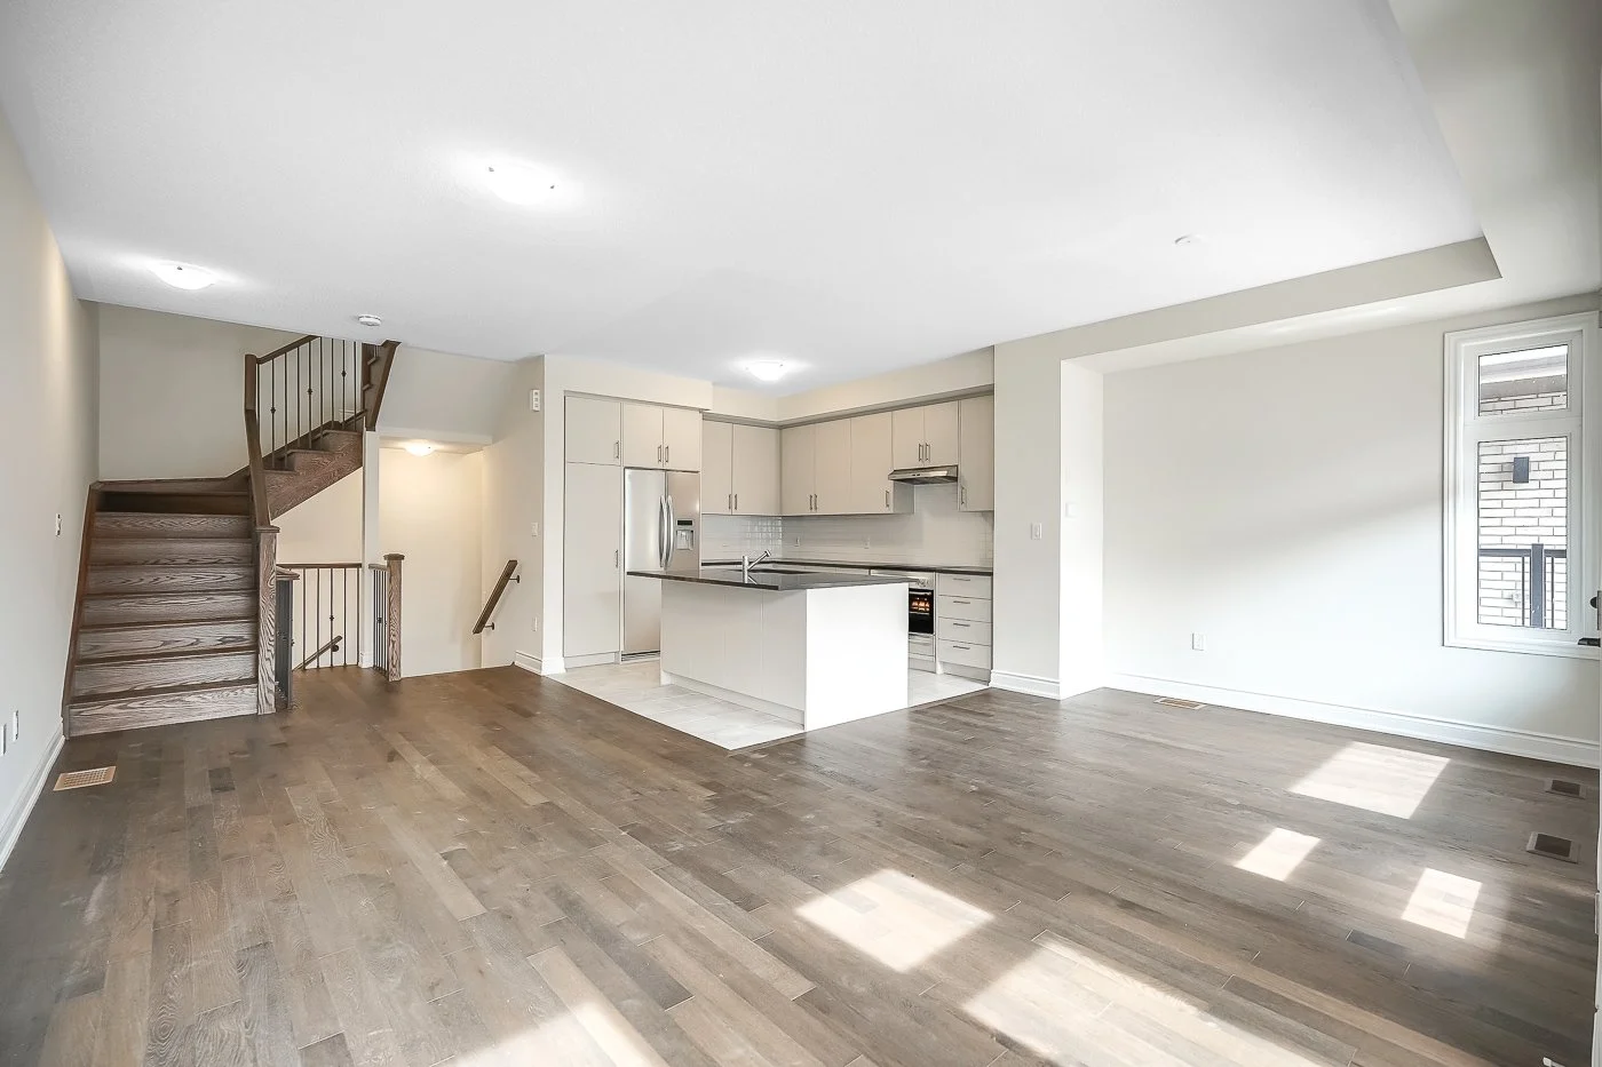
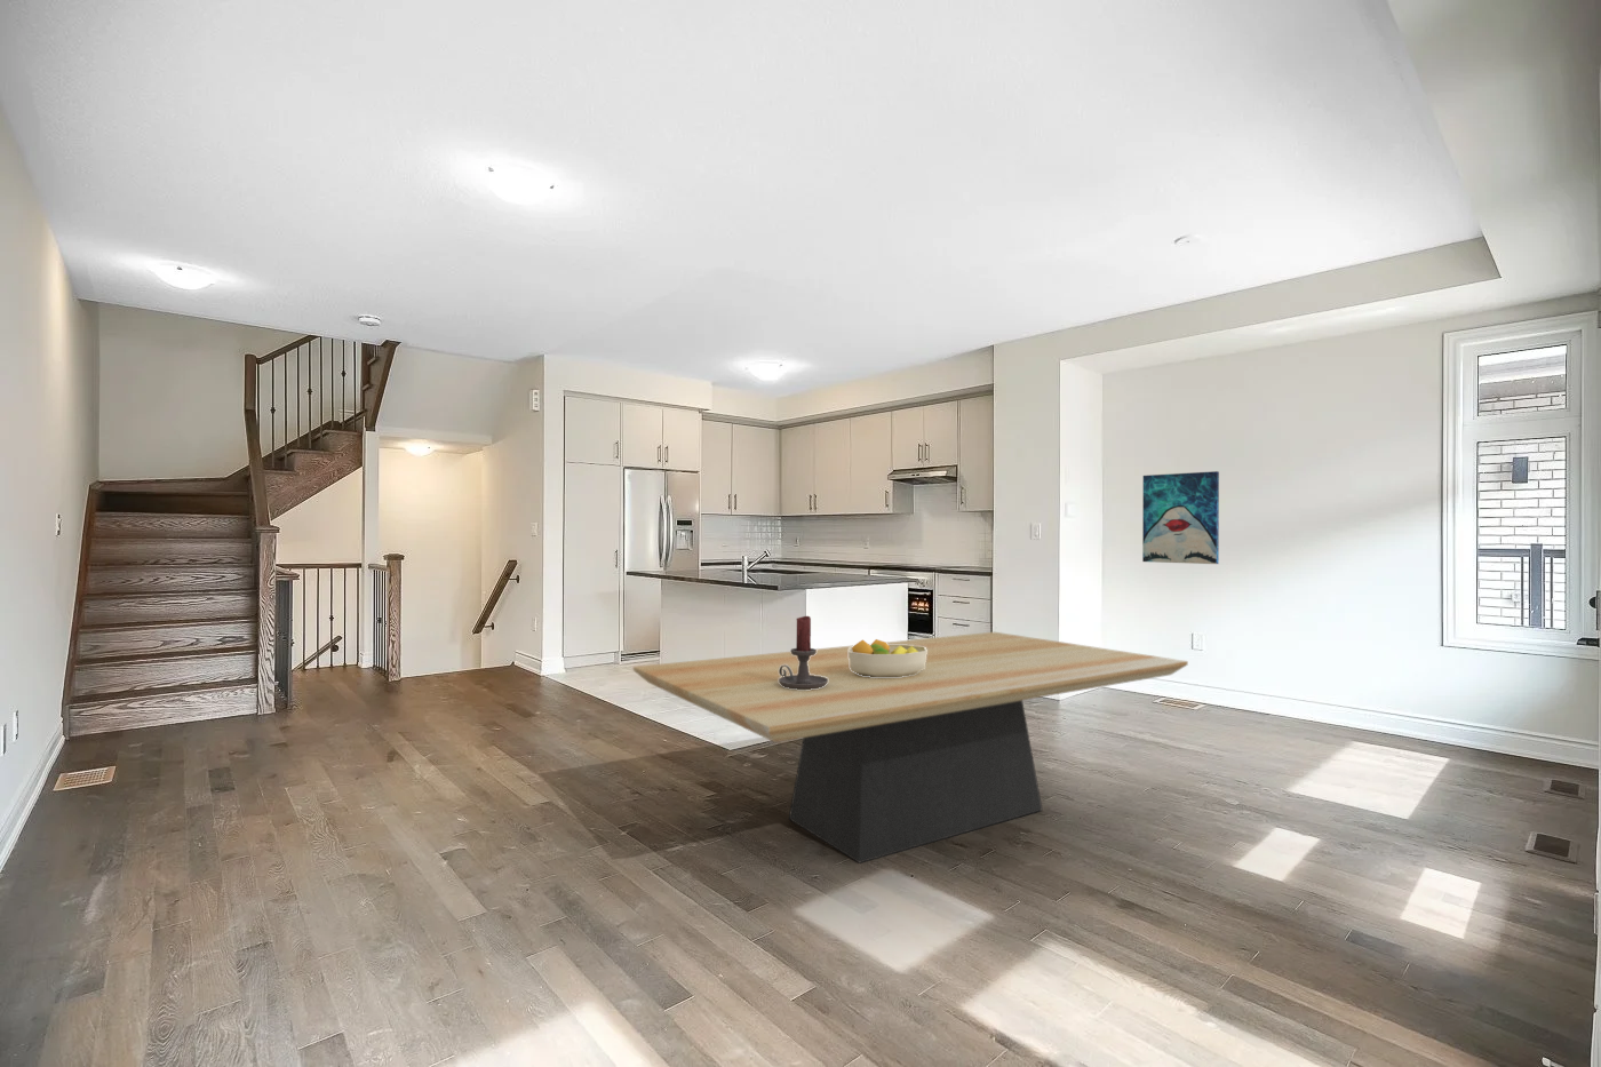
+ fruit bowl [849,638,927,678]
+ dining table [632,631,1189,865]
+ wall art [1142,470,1220,564]
+ candle holder [778,616,828,690]
